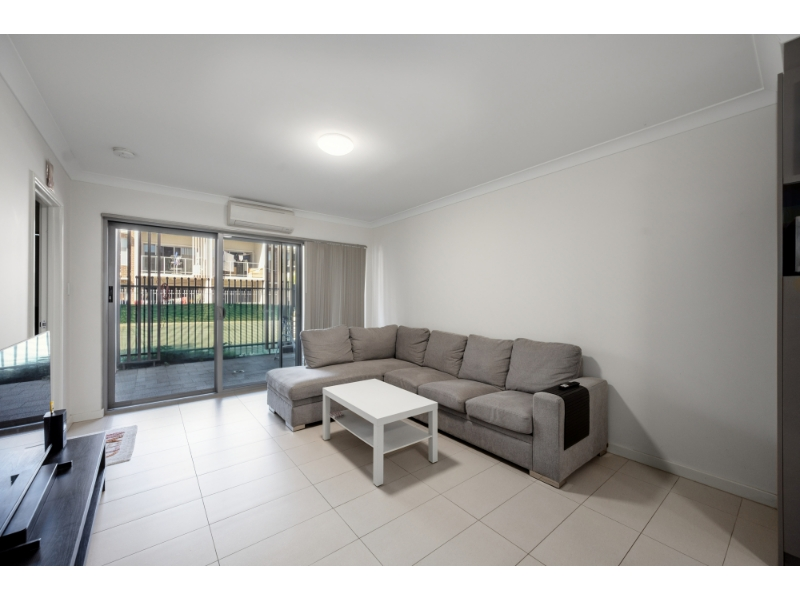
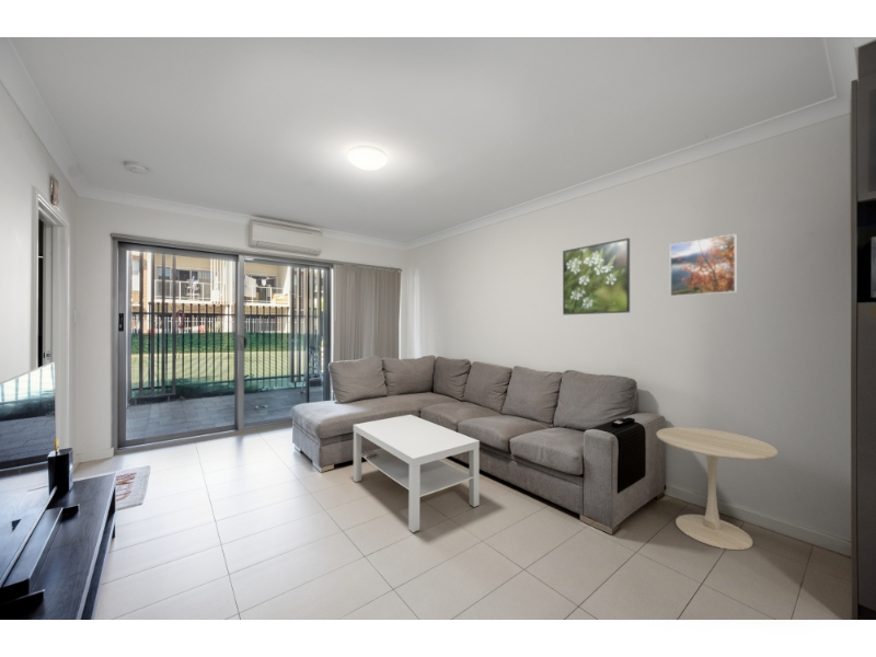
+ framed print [562,237,631,315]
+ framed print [669,233,738,298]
+ side table [655,426,779,551]
